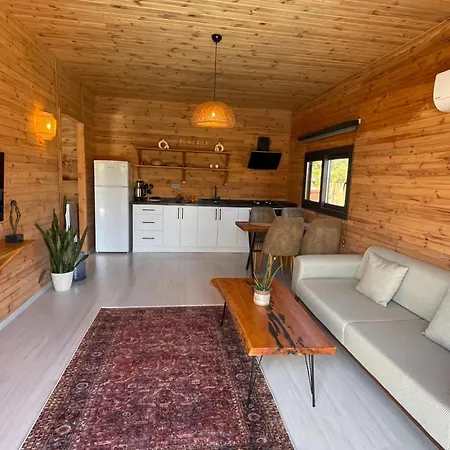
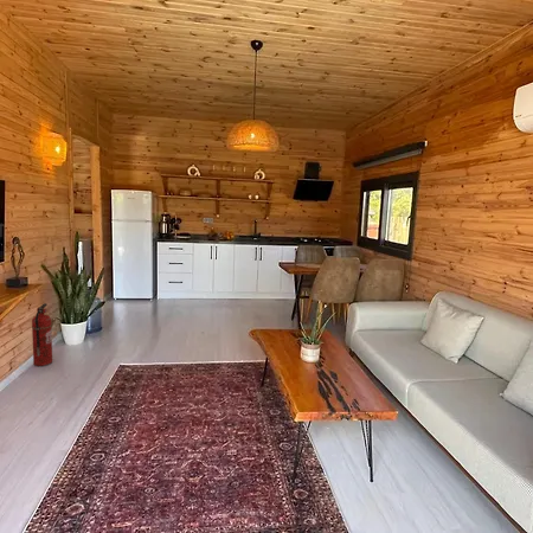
+ fire extinguisher [31,302,53,367]
